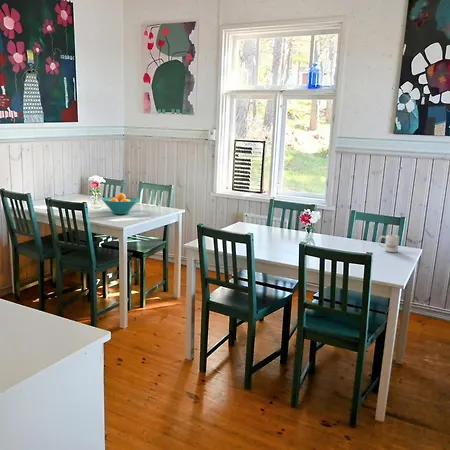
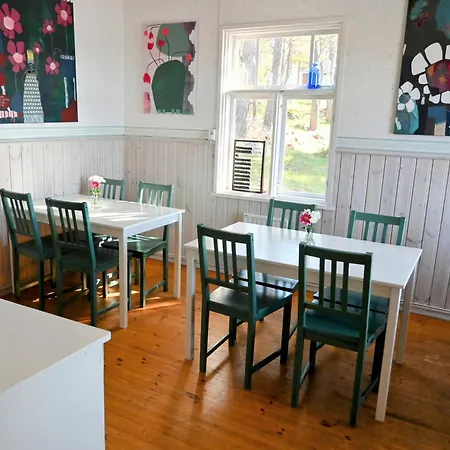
- fruit bowl [101,192,139,215]
- mug [377,234,400,253]
